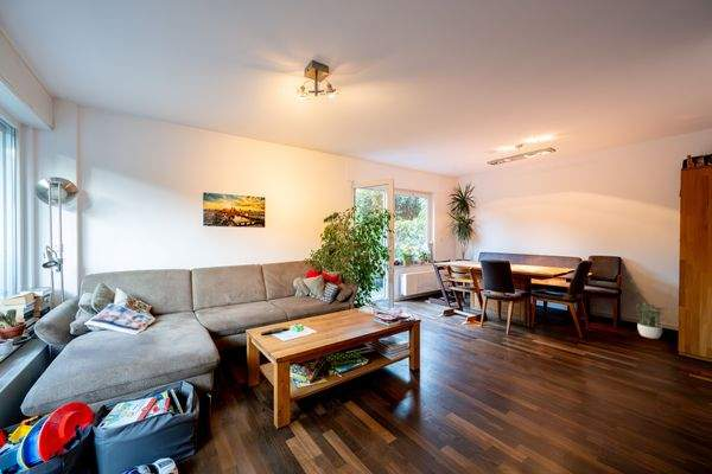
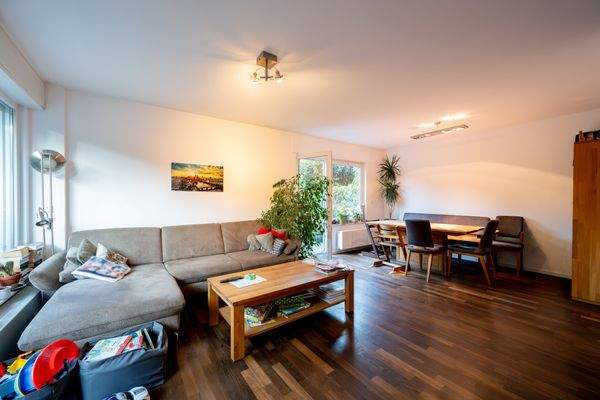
- potted plant [634,301,668,340]
